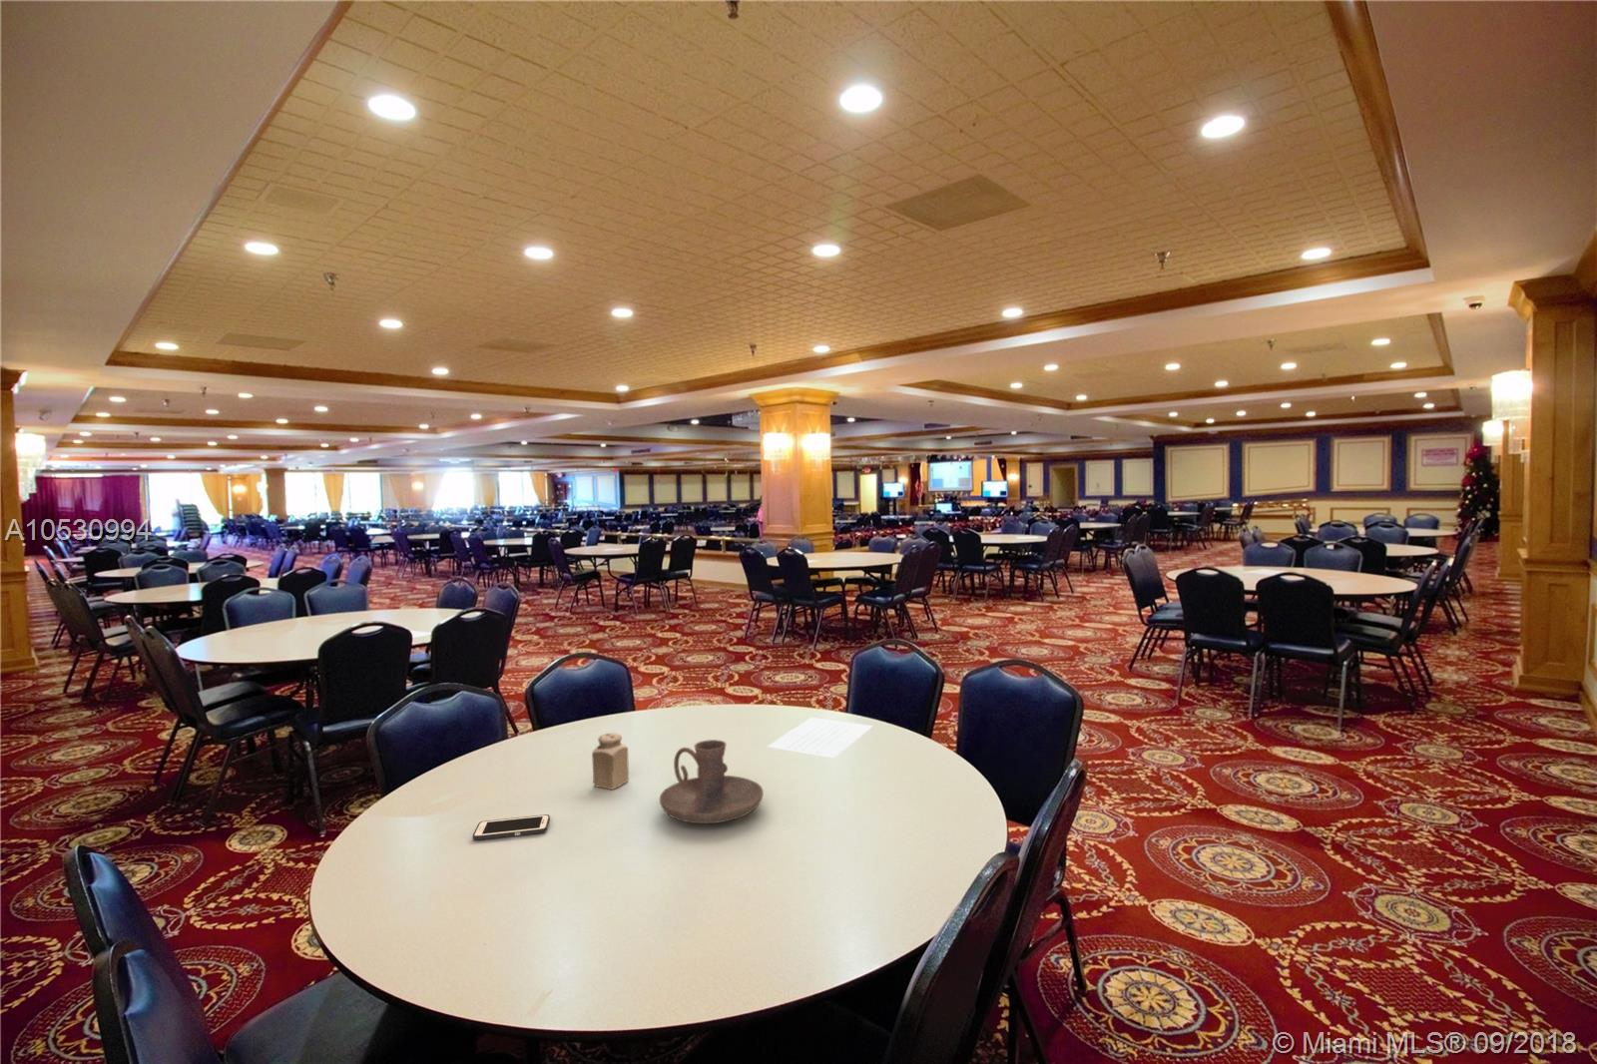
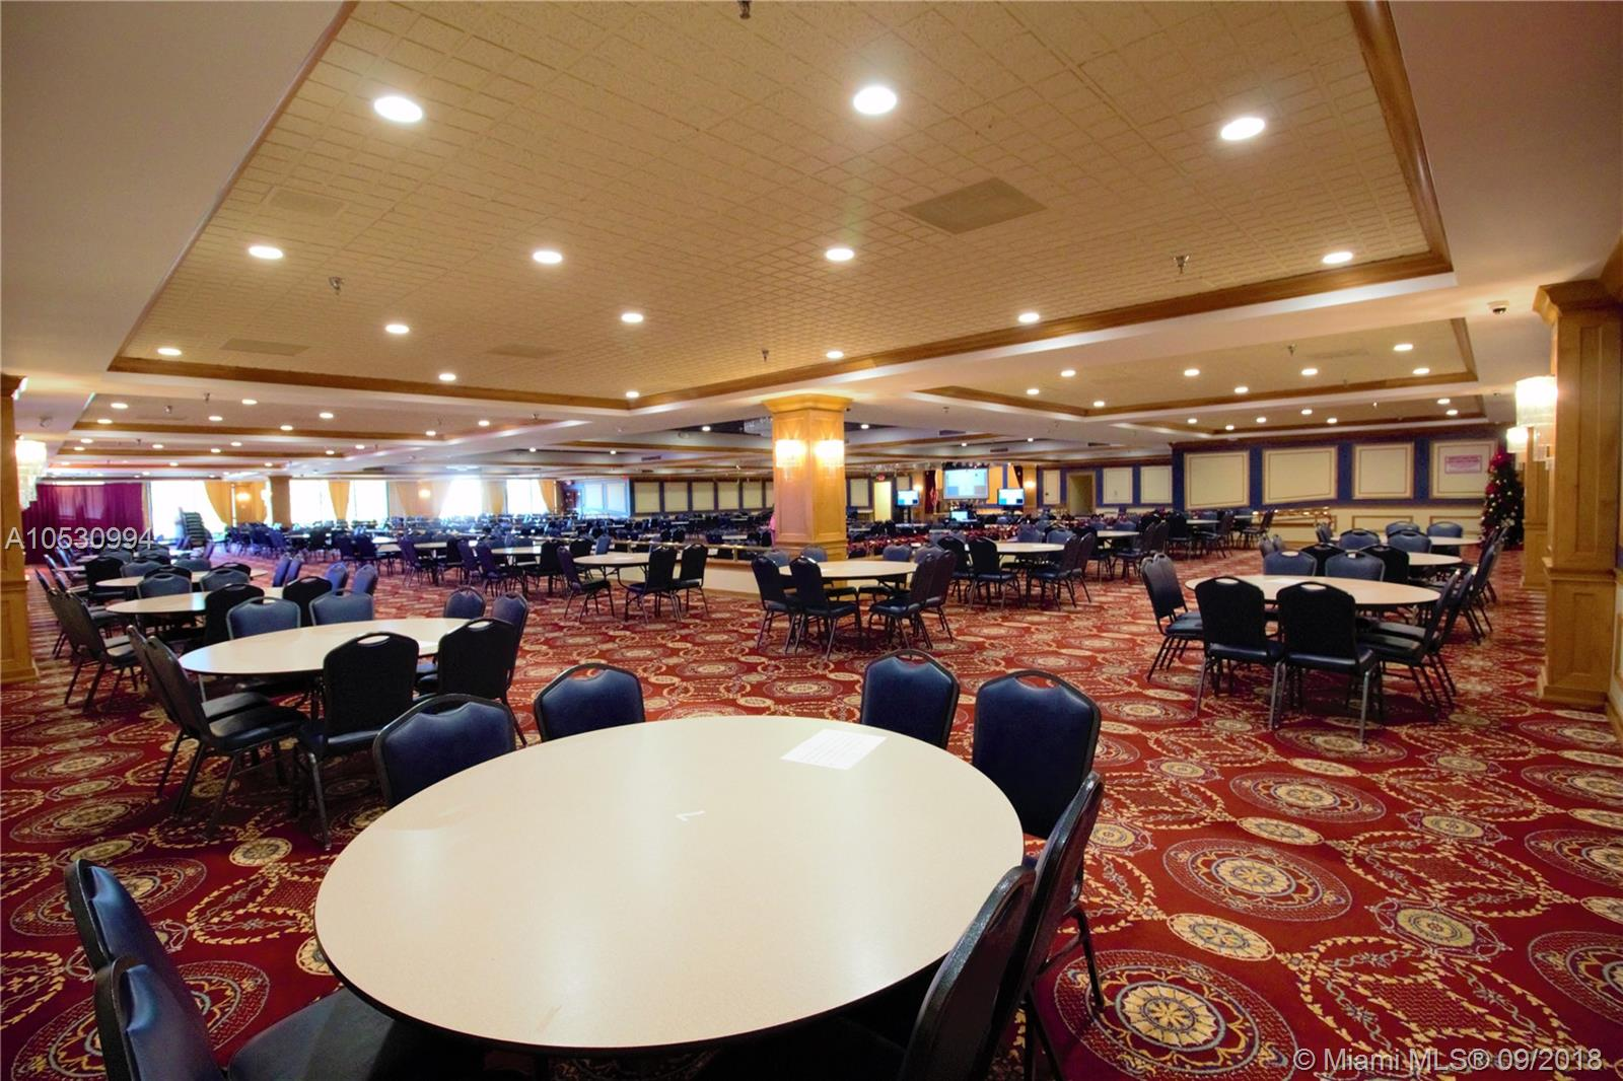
- salt shaker [591,732,629,791]
- cell phone [473,813,551,841]
- candle holder [659,739,765,824]
